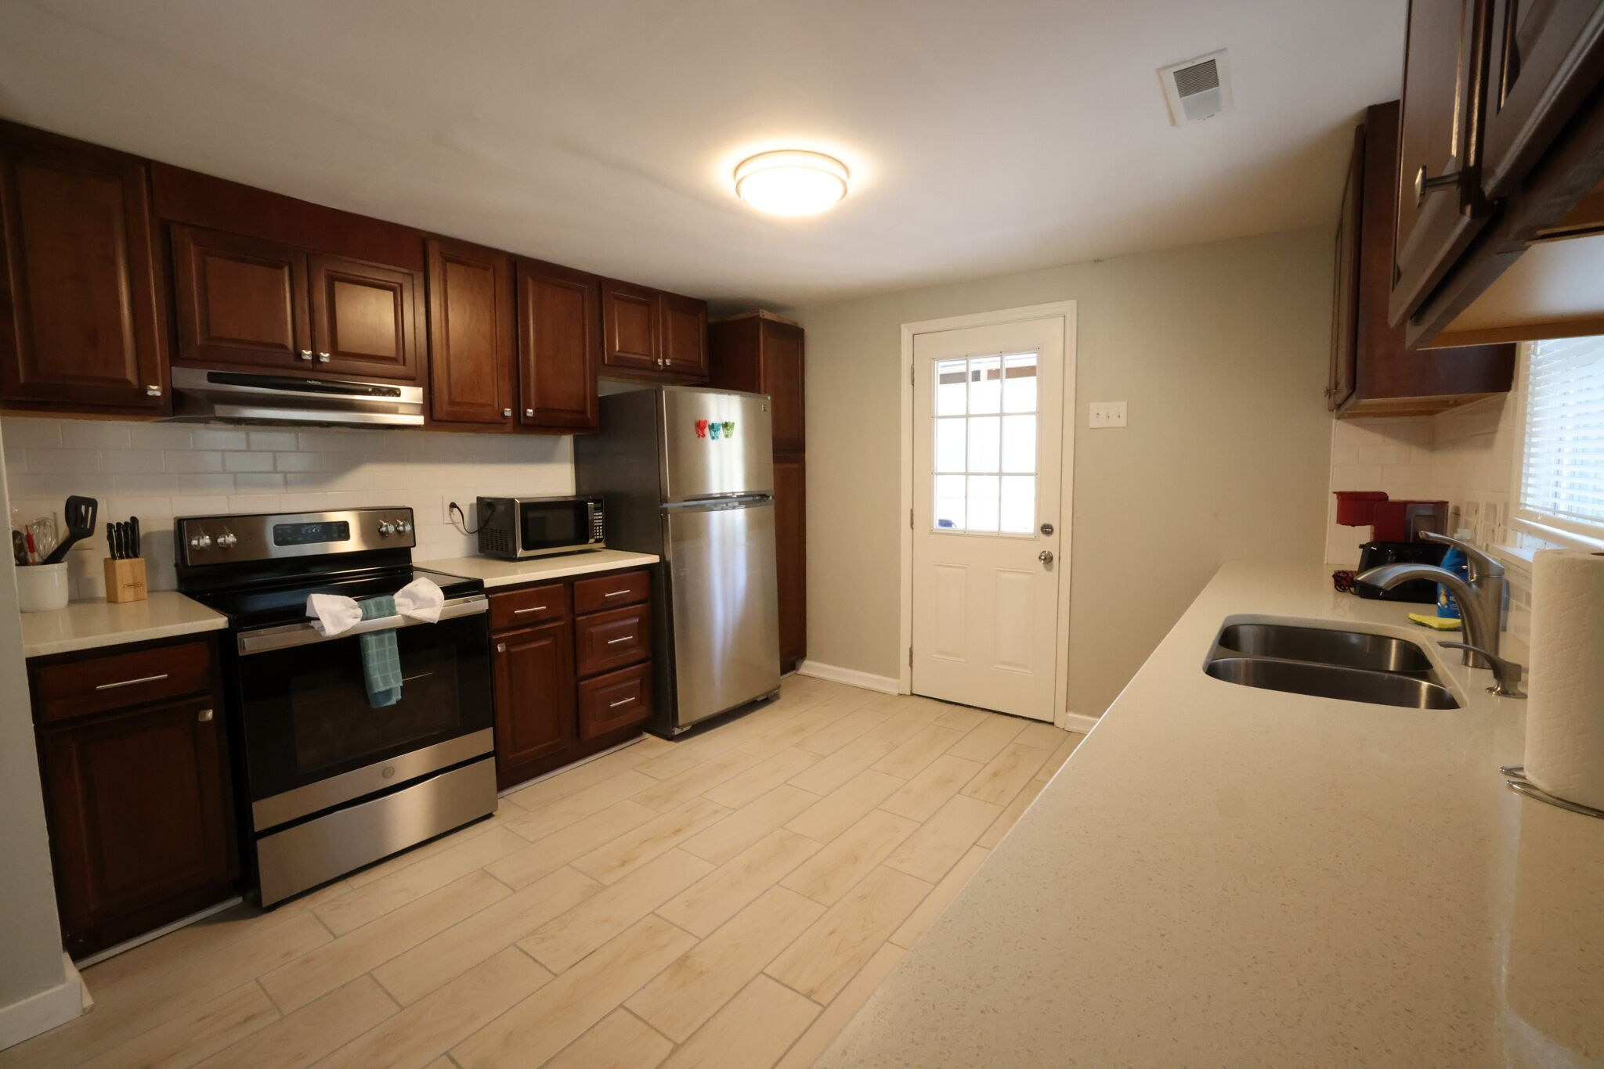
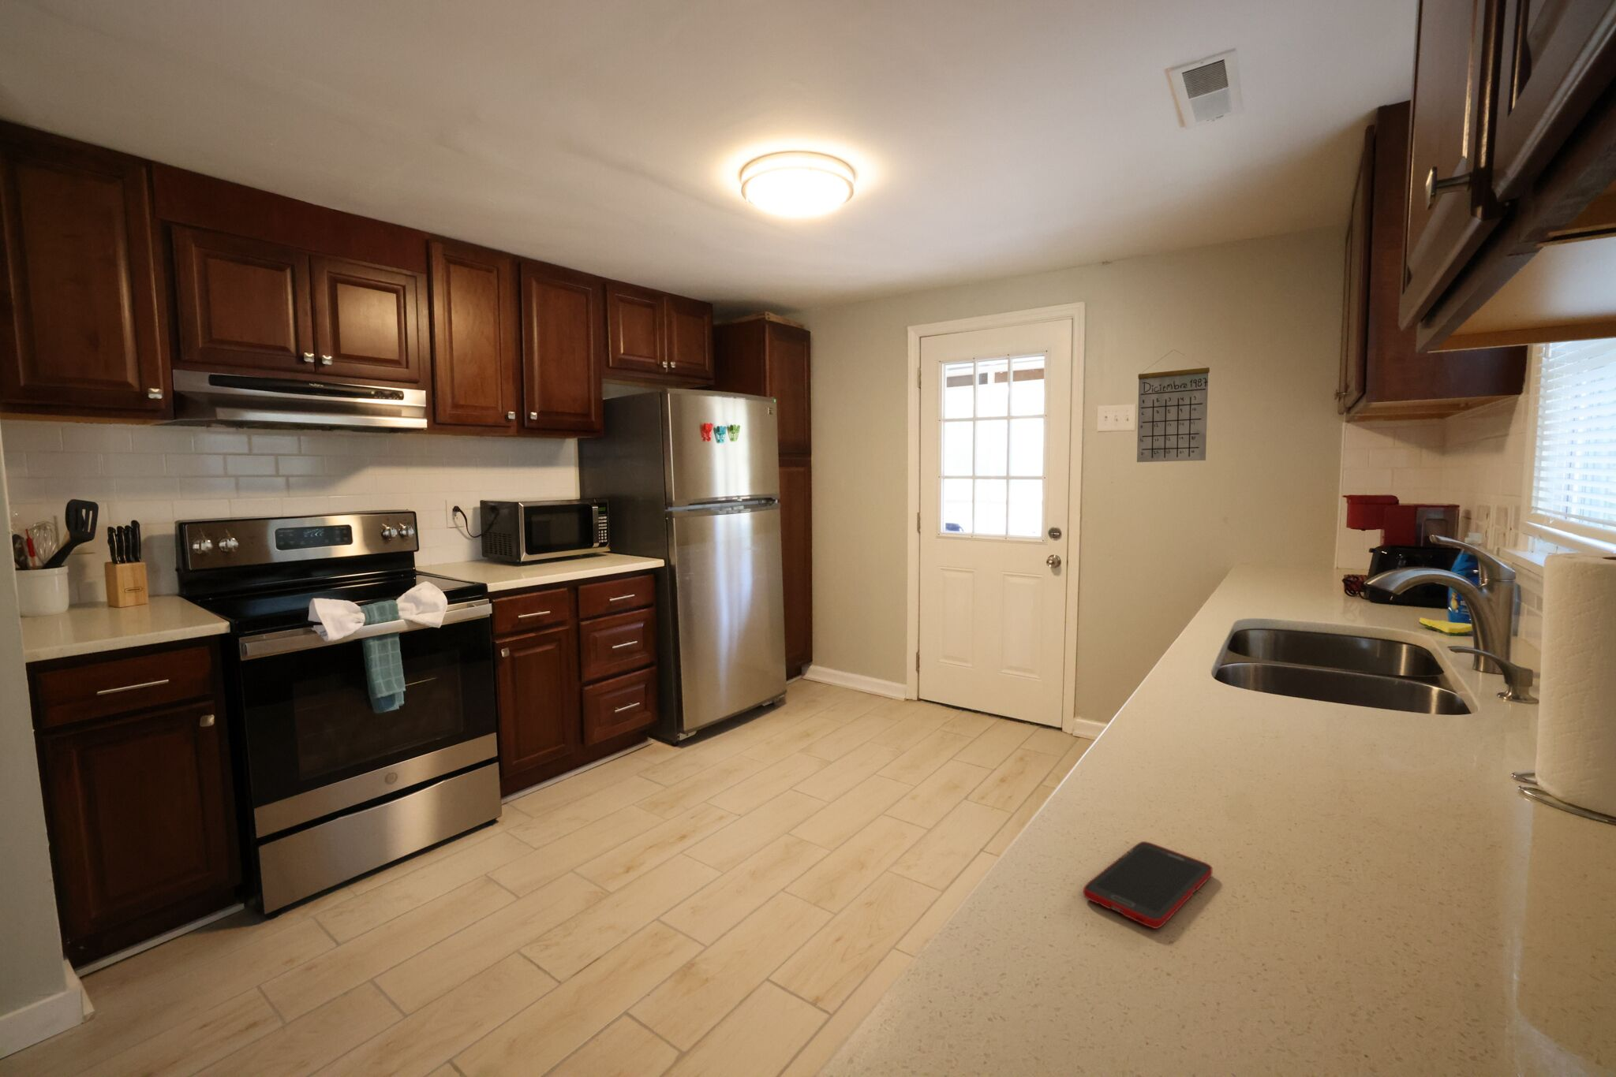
+ cell phone [1082,840,1213,929]
+ calendar [1136,349,1211,463]
